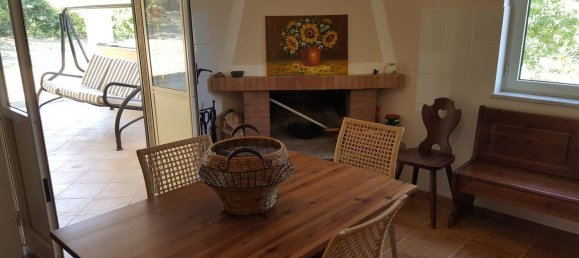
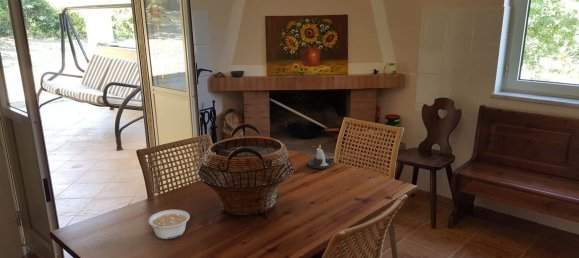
+ legume [147,209,191,240]
+ candle [306,144,335,170]
